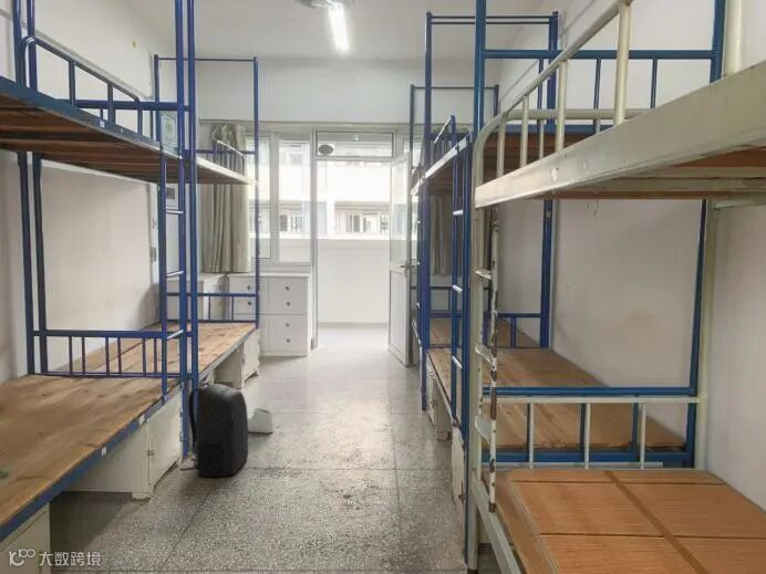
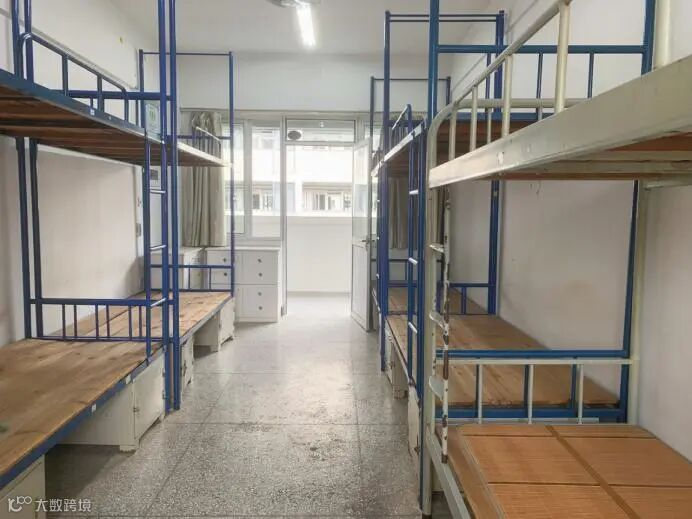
- sneaker [248,406,275,434]
- backpack [179,379,249,478]
